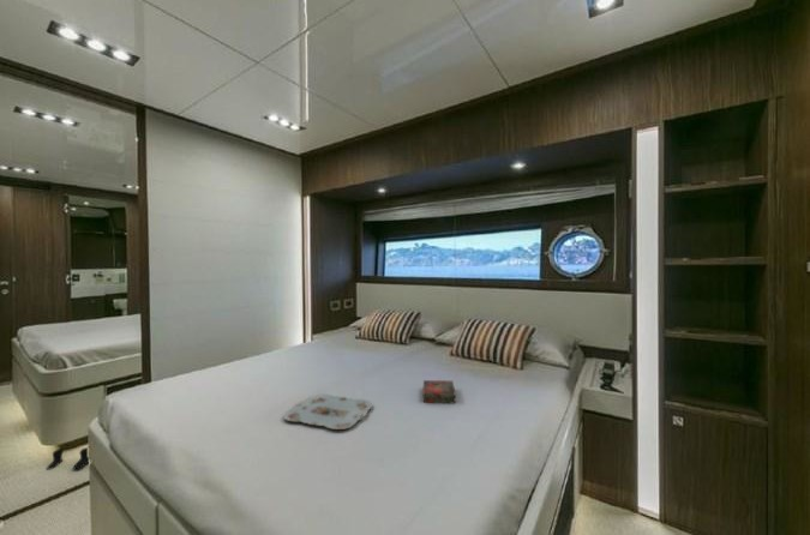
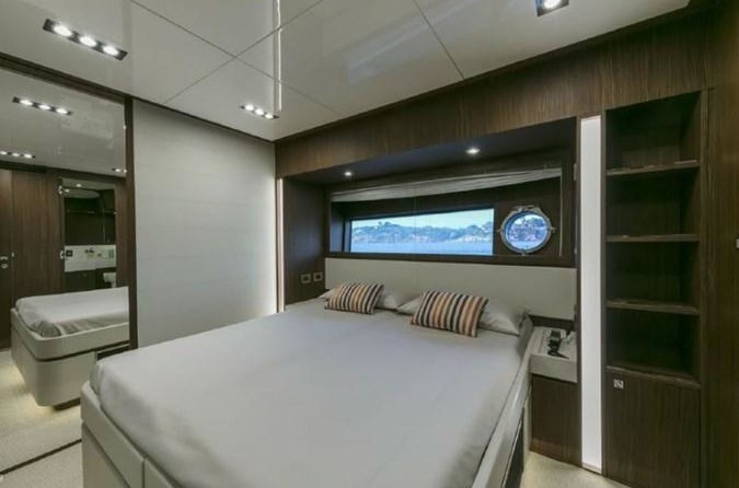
- serving tray [282,392,373,431]
- boots [46,446,90,471]
- book [421,379,456,404]
